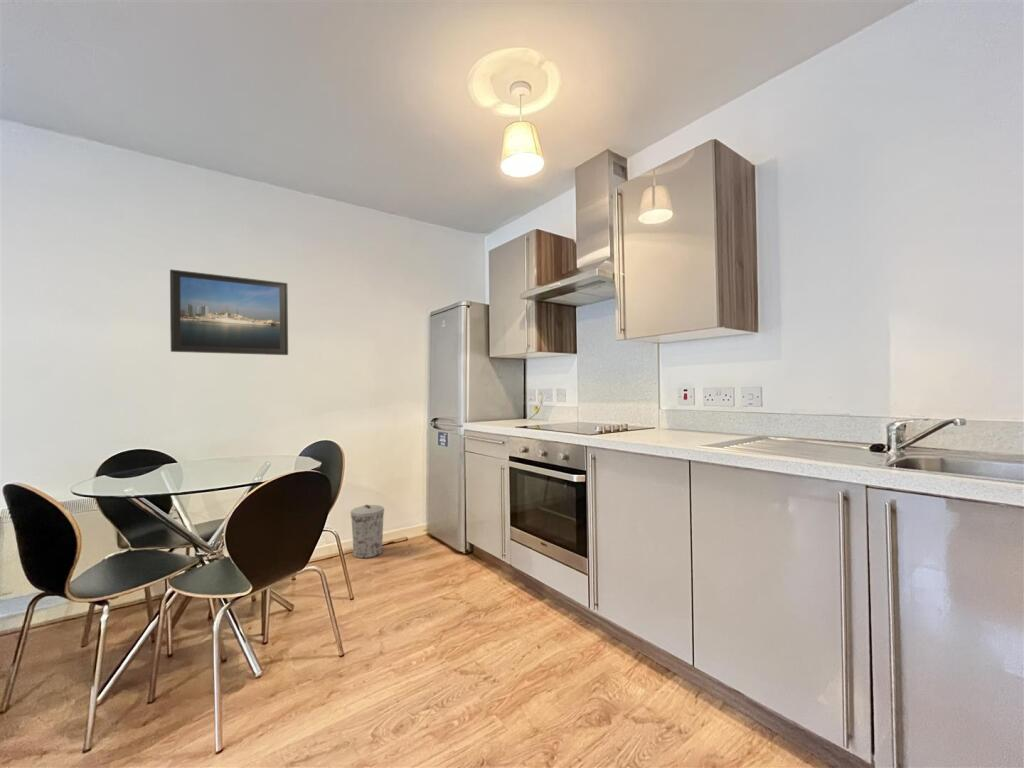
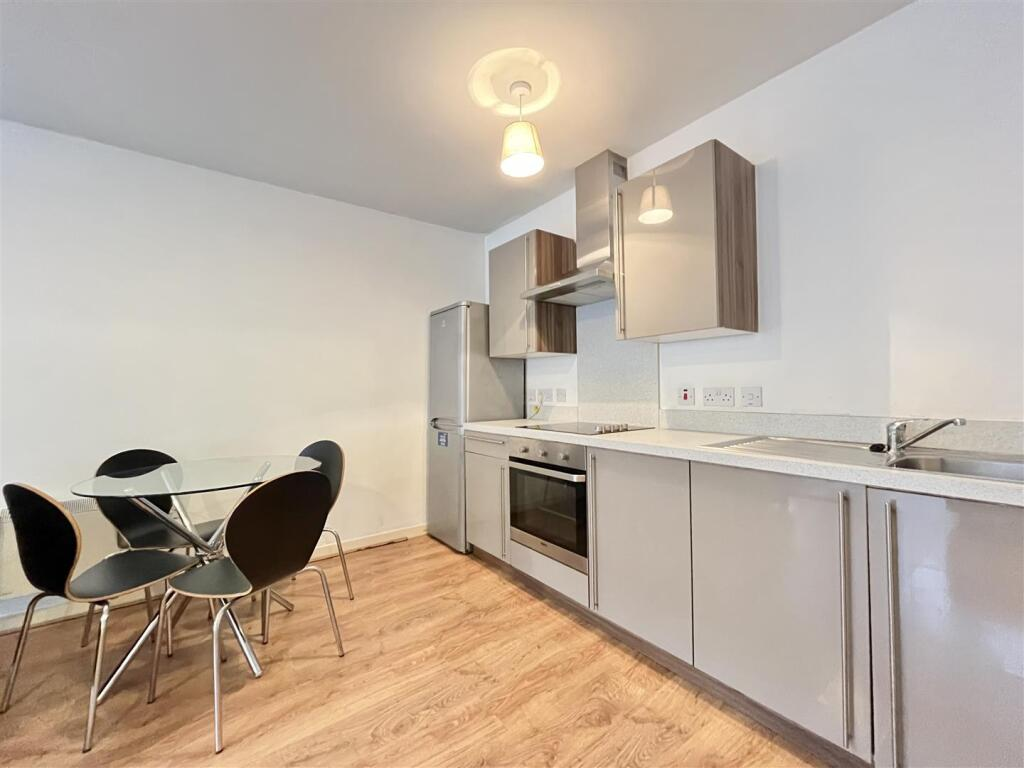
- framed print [169,268,289,356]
- trash can [349,504,385,559]
